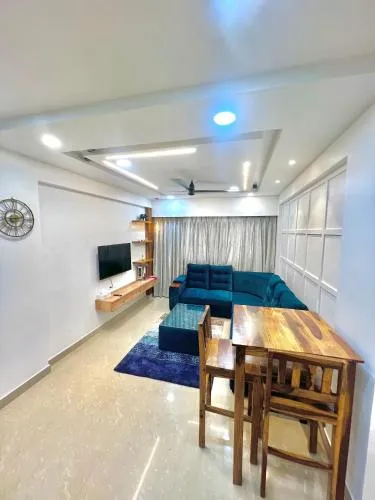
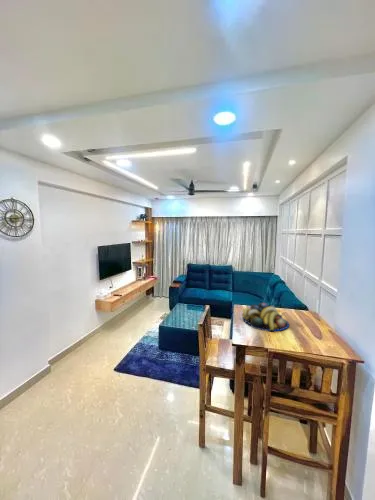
+ fruit bowl [241,301,290,333]
